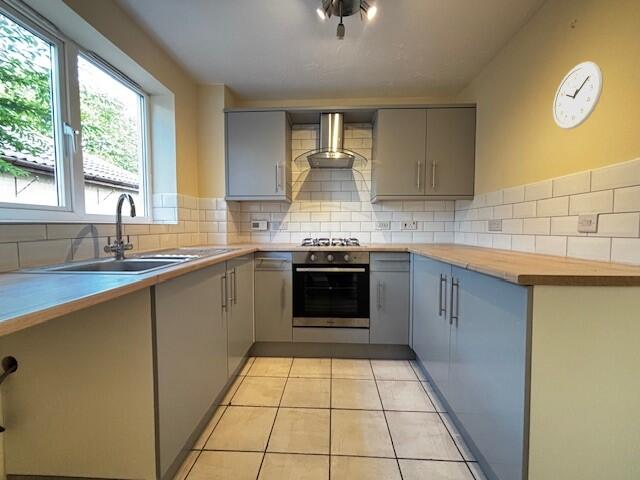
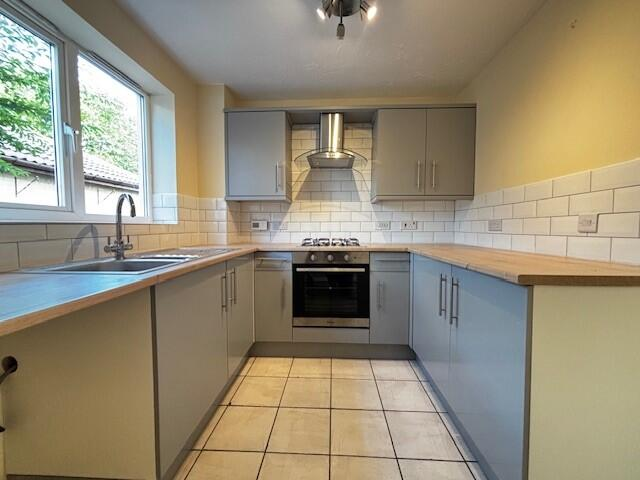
- wall clock [552,61,604,131]
